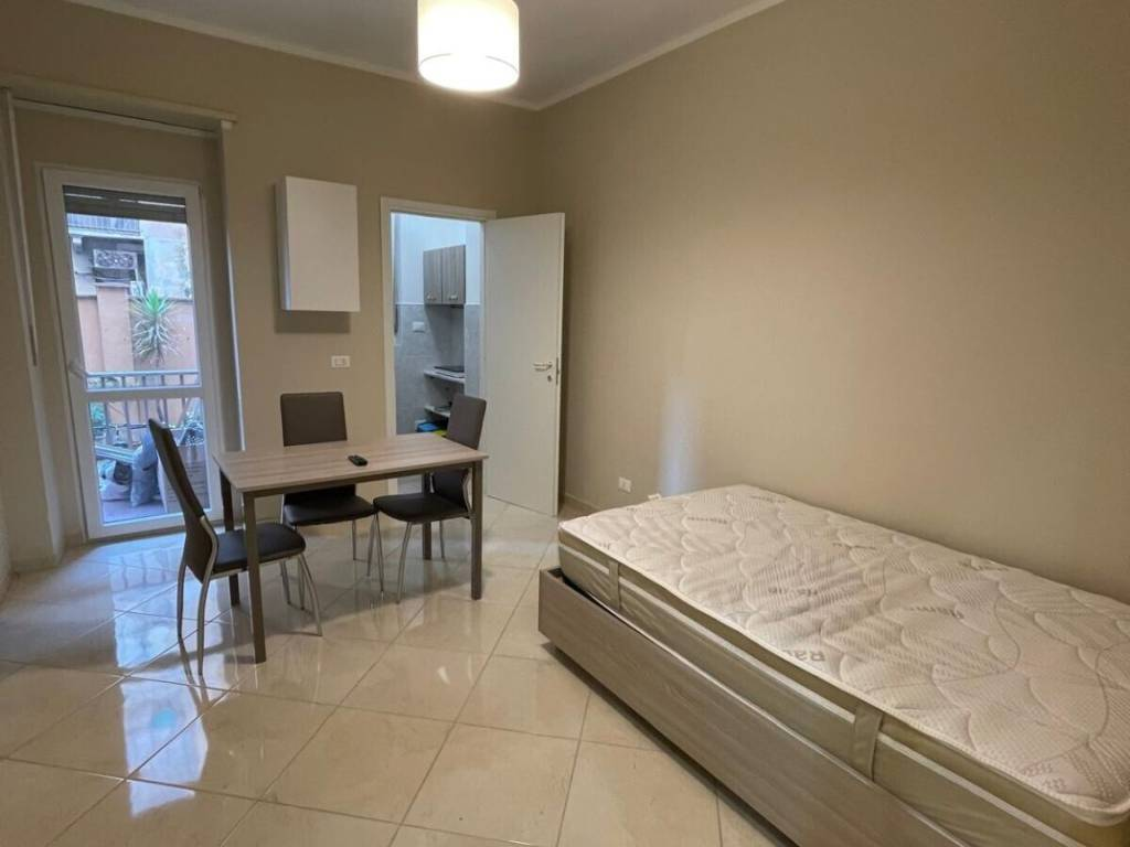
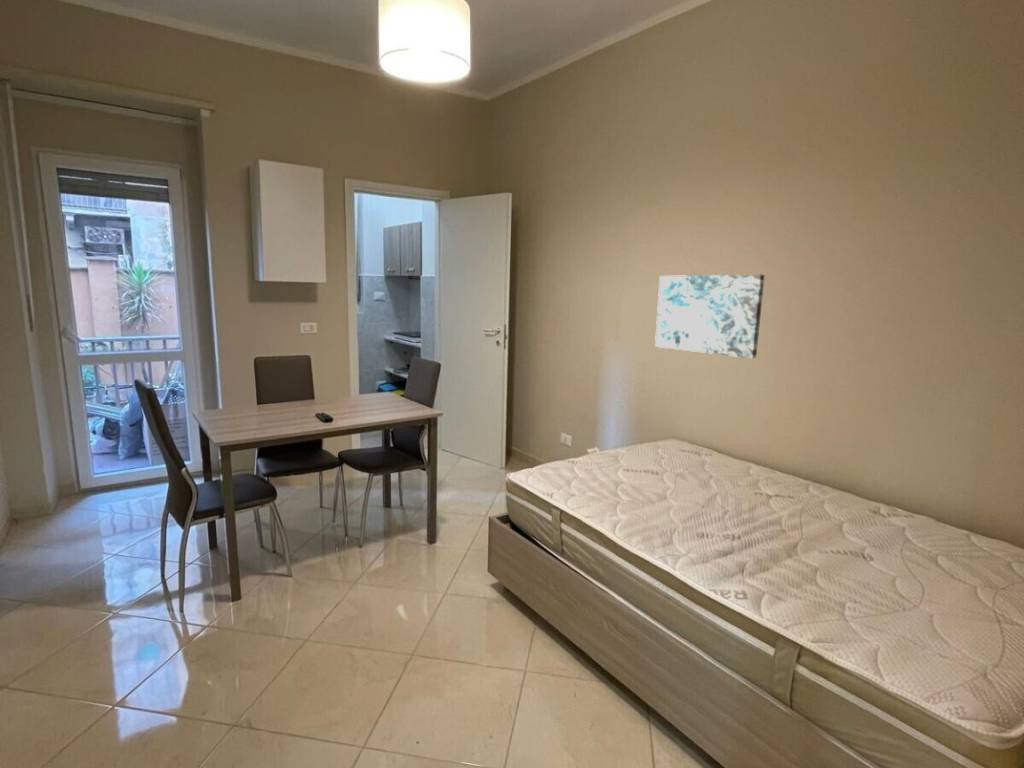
+ wall art [654,273,765,359]
